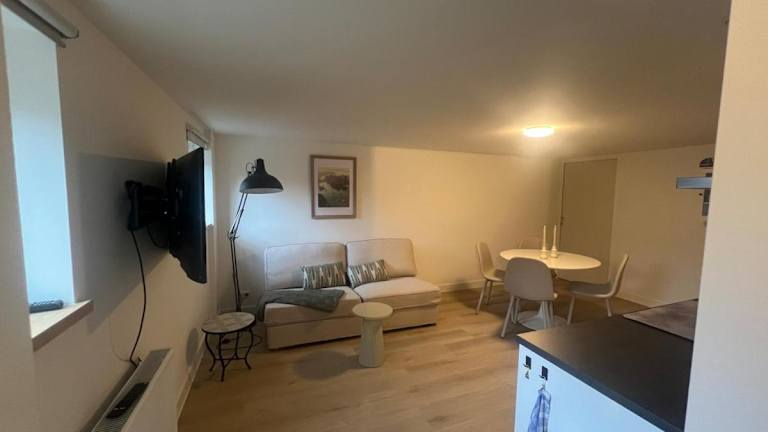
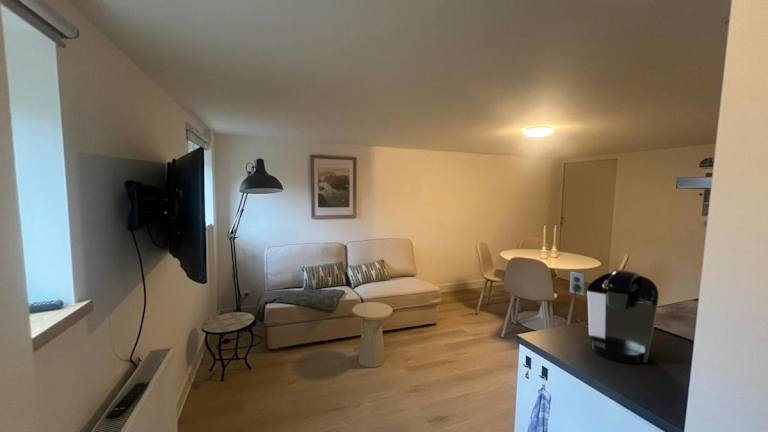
+ coffee maker [569,269,660,364]
